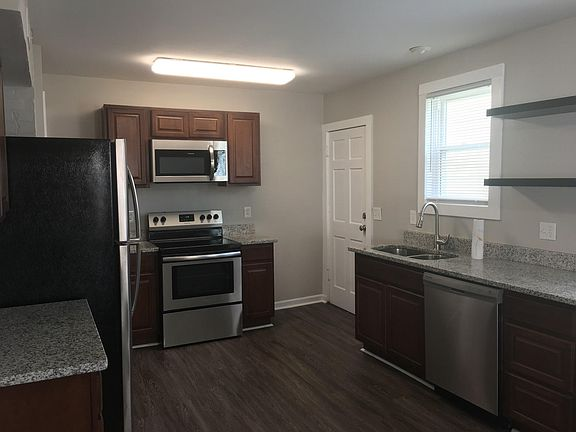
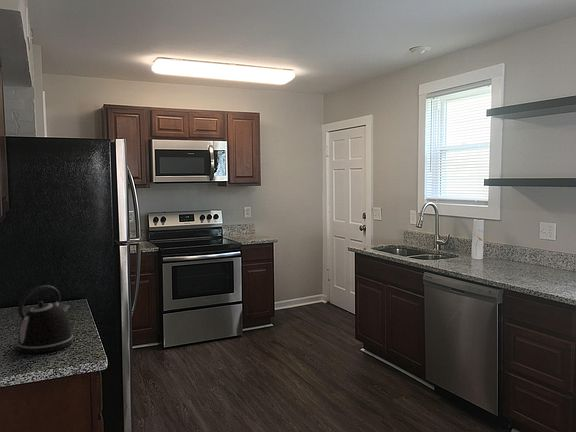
+ kettle [16,284,74,354]
